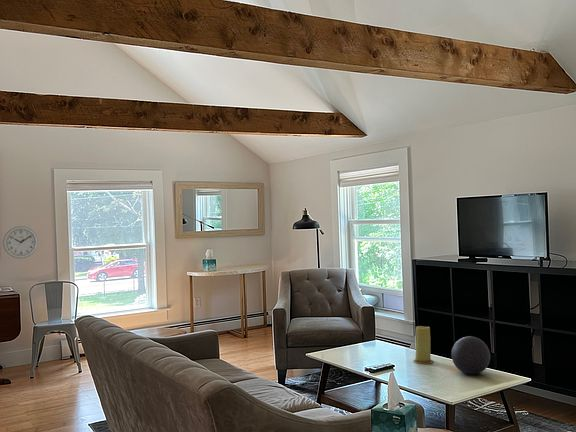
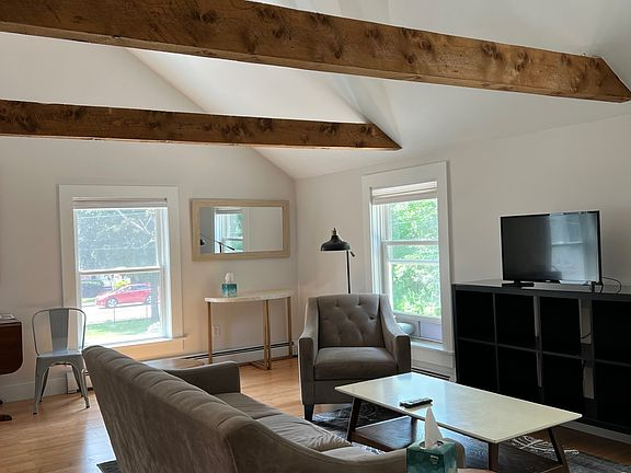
- decorative ball [450,335,491,375]
- wall clock [2,225,39,259]
- candle [413,325,434,364]
